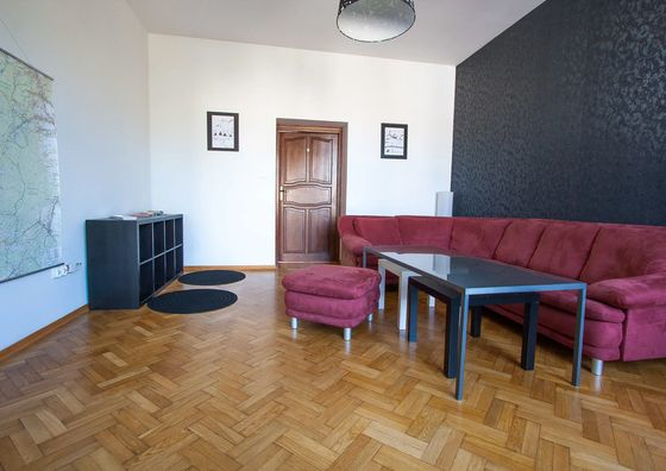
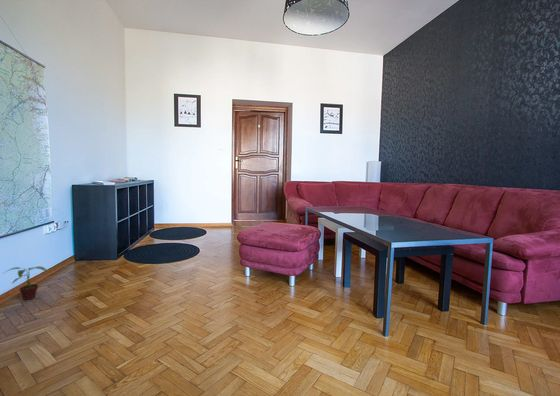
+ potted plant [3,265,49,301]
